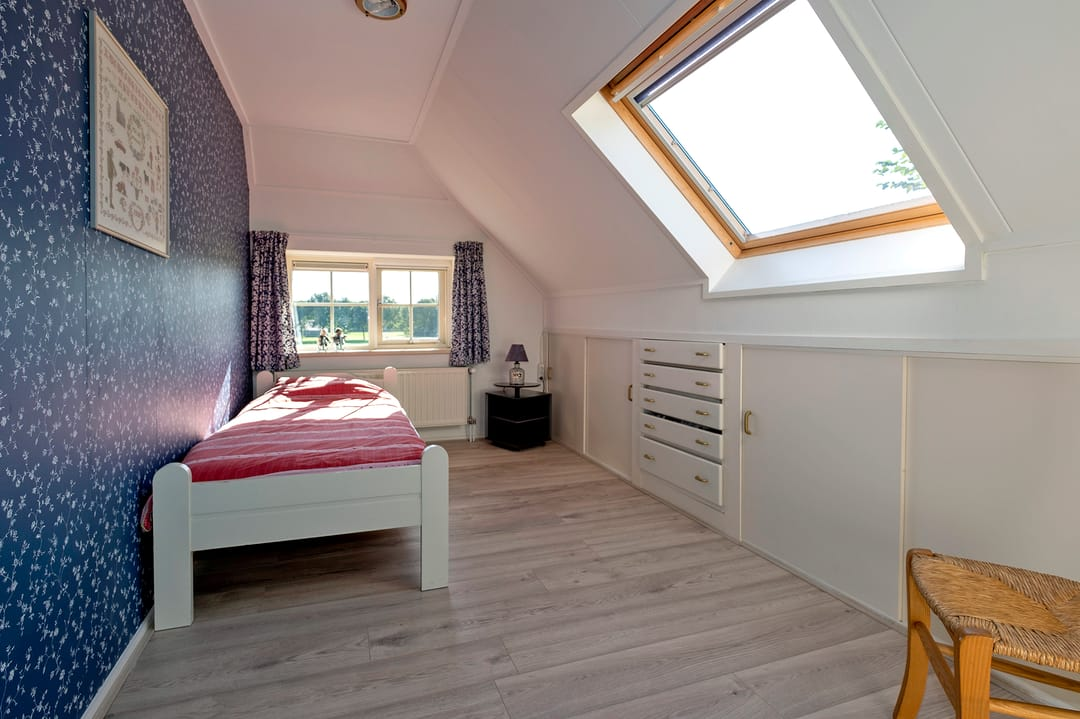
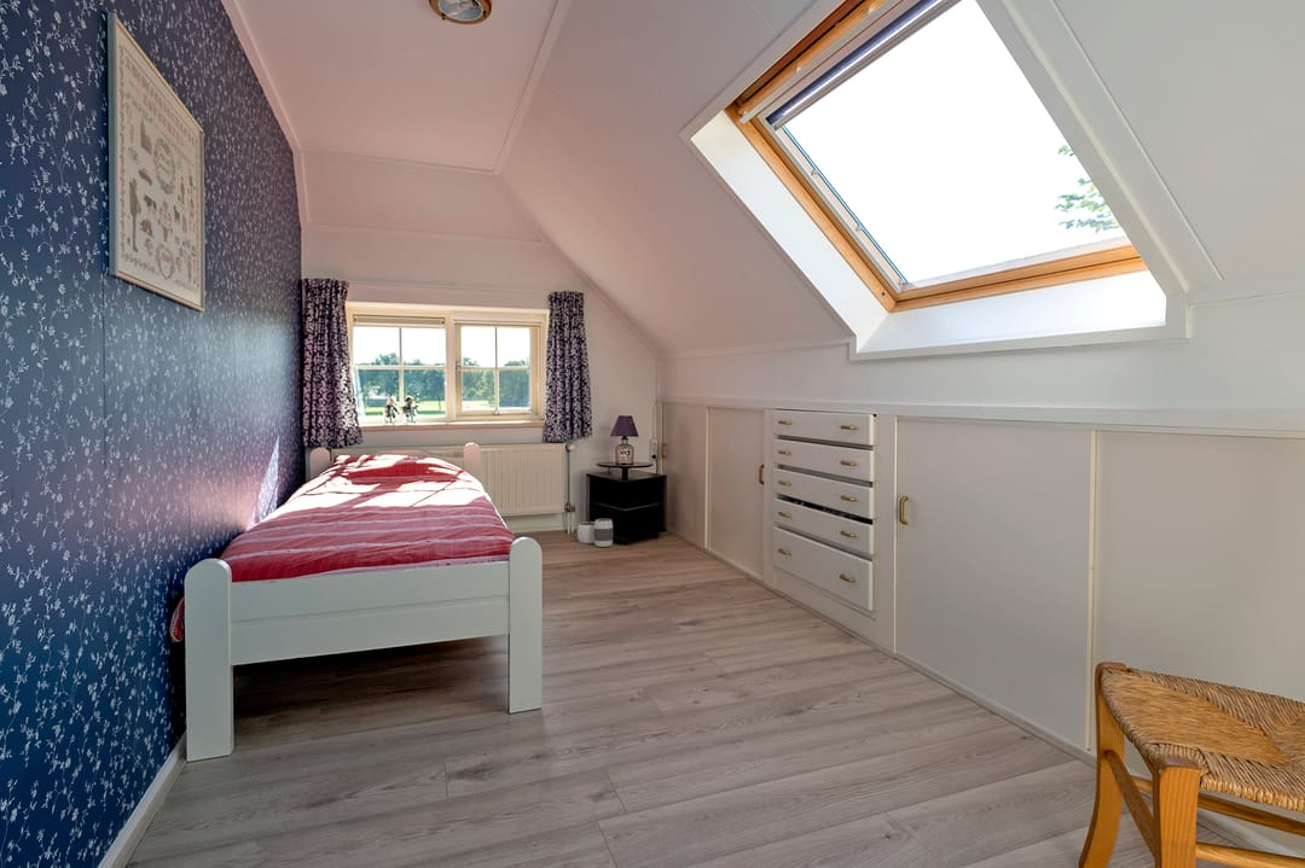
+ waste basket [576,517,614,548]
